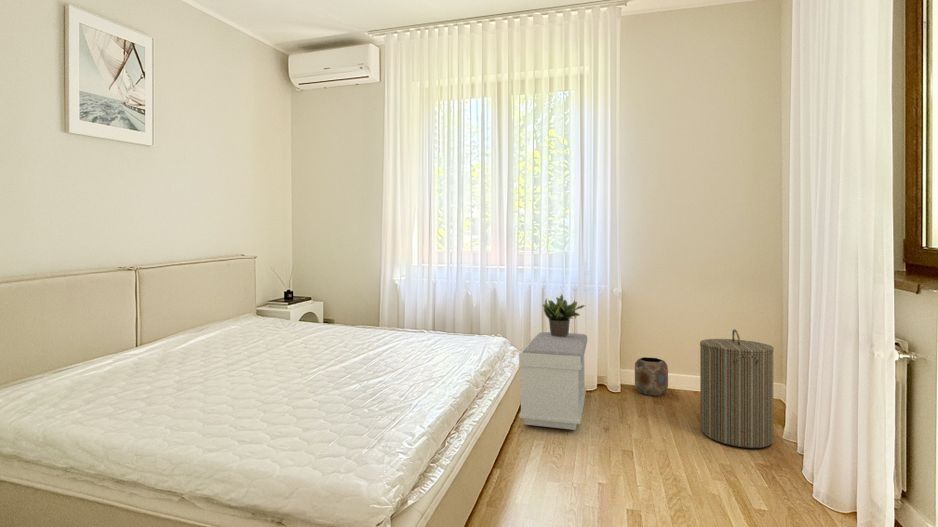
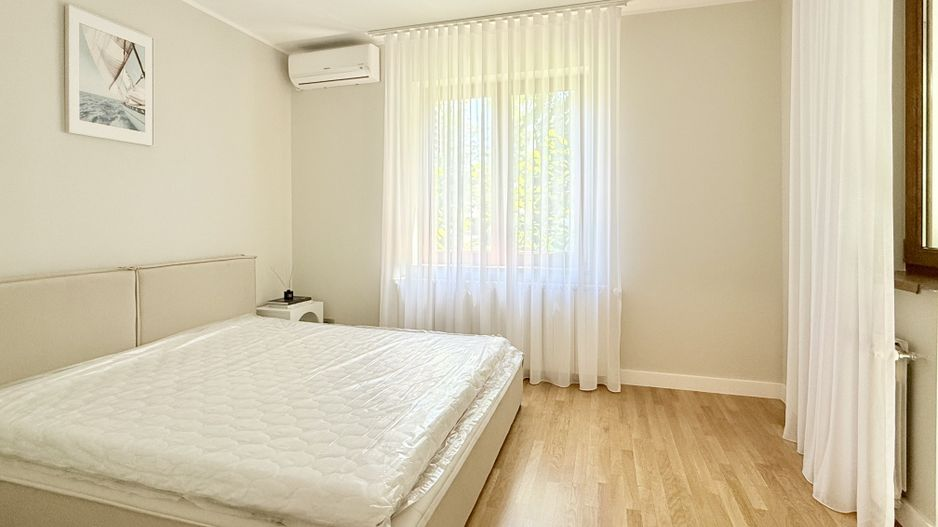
- potted plant [542,293,586,337]
- laundry hamper [699,328,775,449]
- bench [518,331,588,431]
- planter [634,356,669,397]
